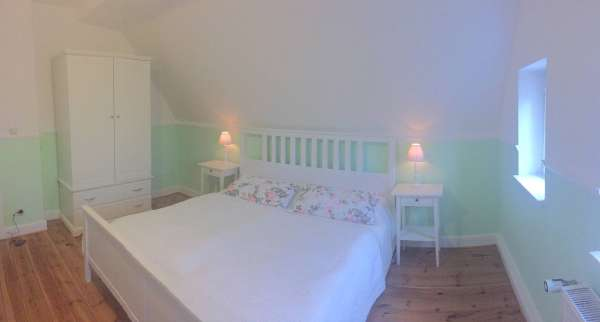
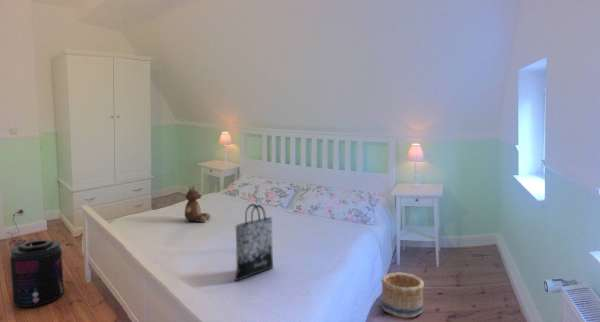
+ basket [381,272,425,319]
+ supplement container [9,239,65,308]
+ teddy bear [184,185,212,223]
+ tote bag [234,203,274,282]
